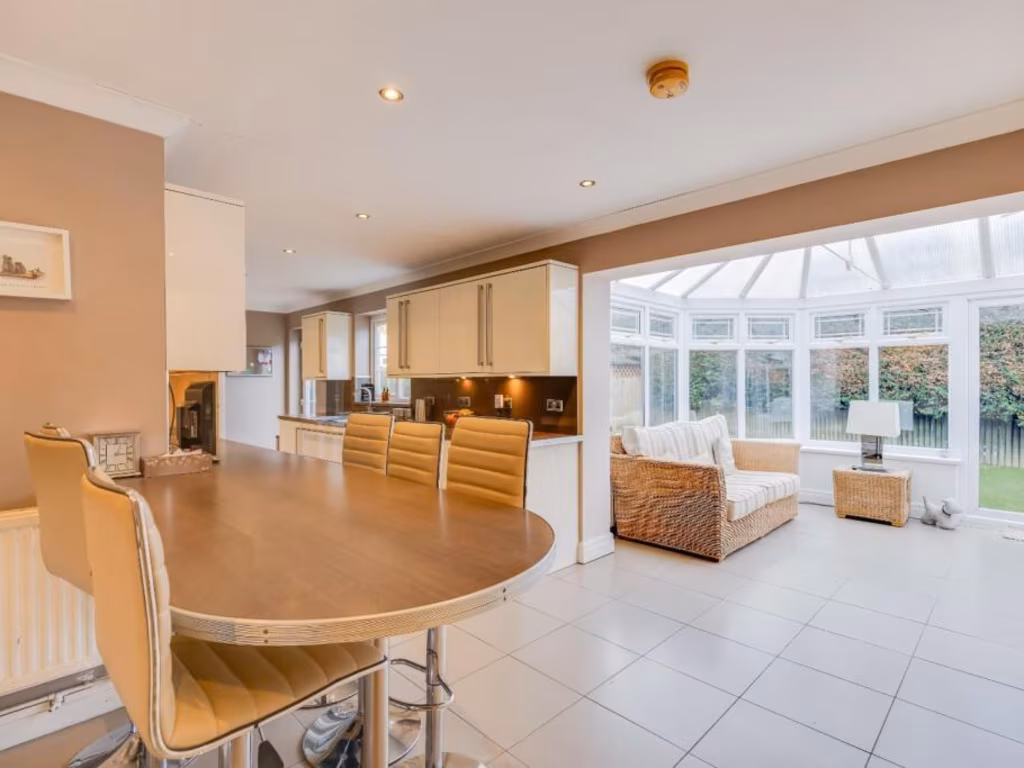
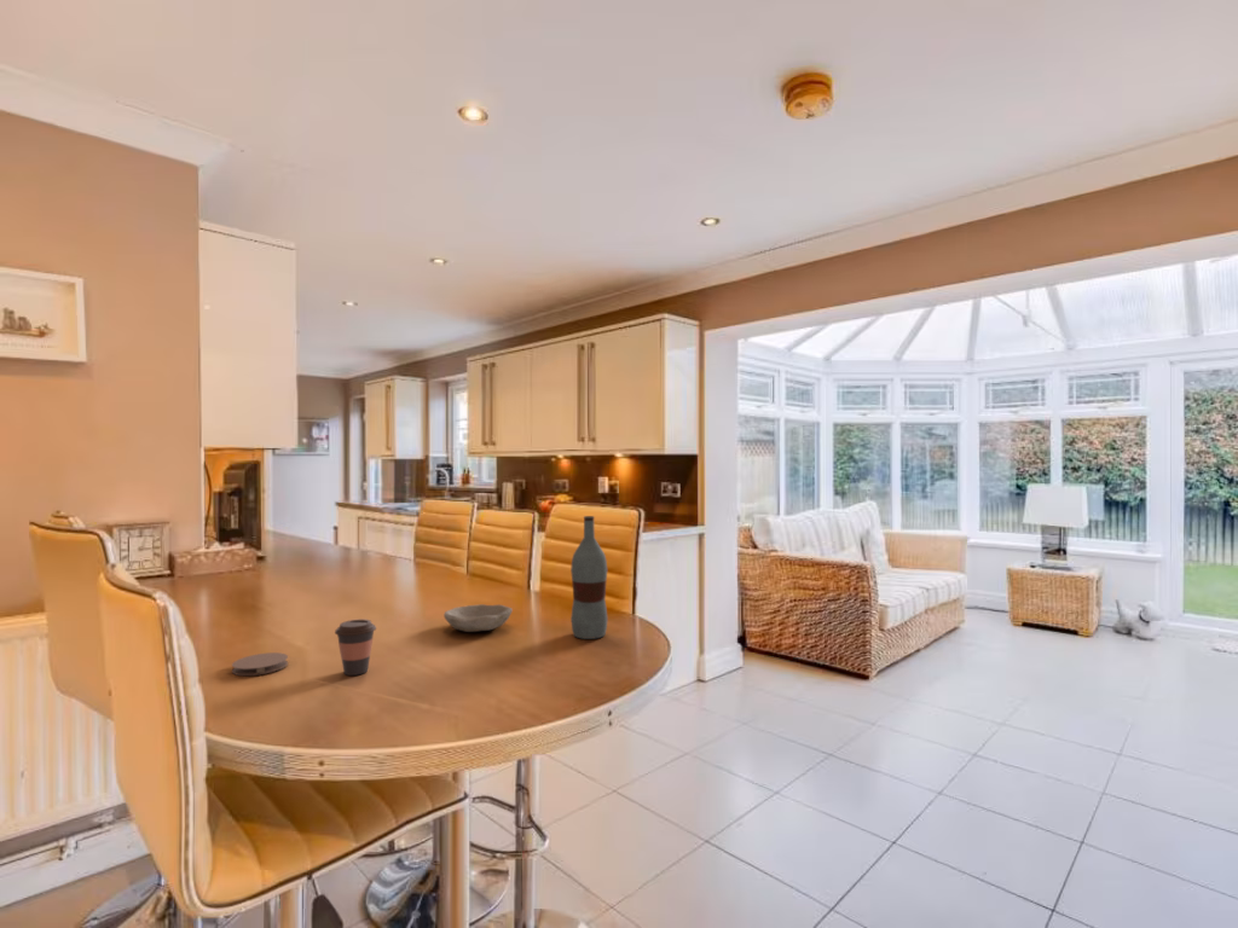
+ bowl [442,603,514,633]
+ coaster [231,651,289,677]
+ bottle [569,515,609,640]
+ coffee cup [334,619,377,677]
